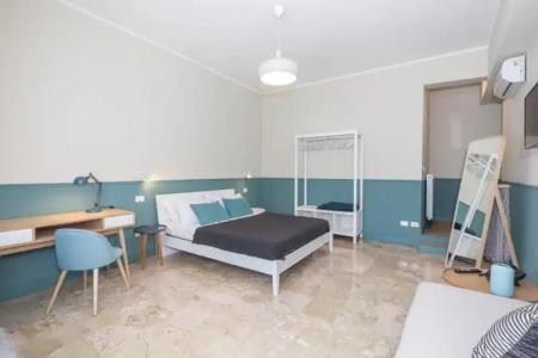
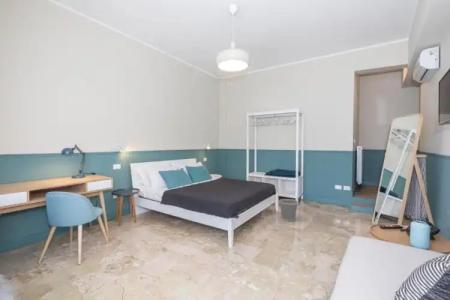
+ wastebasket [278,198,299,222]
